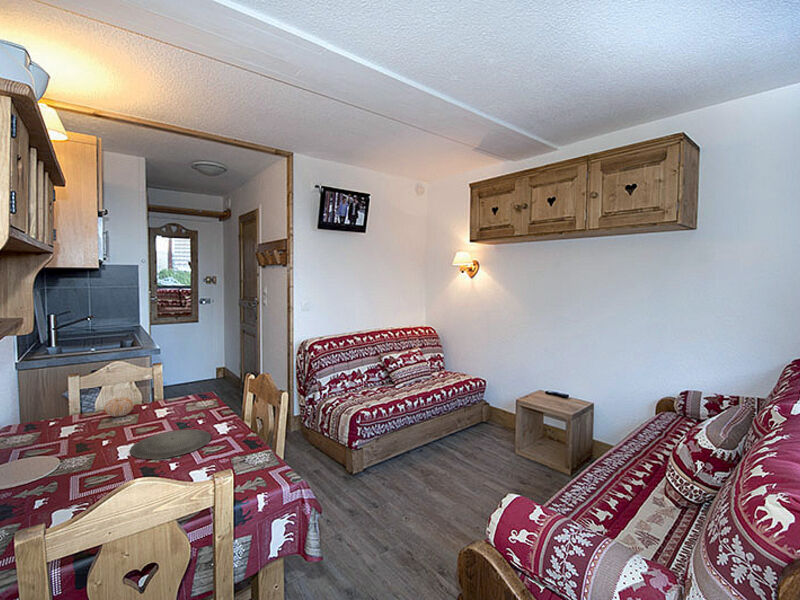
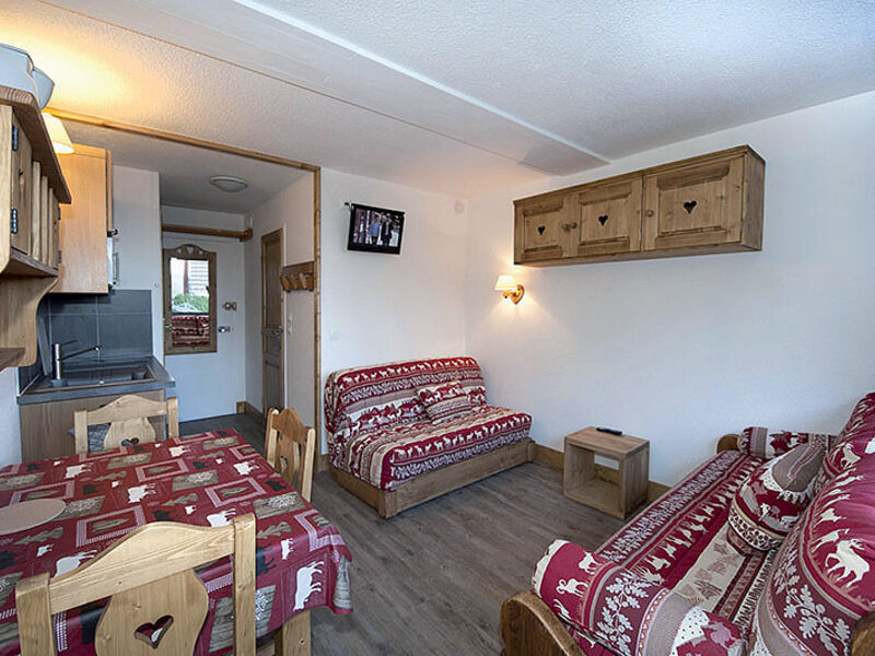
- fruit [103,396,135,418]
- plate [129,428,212,460]
